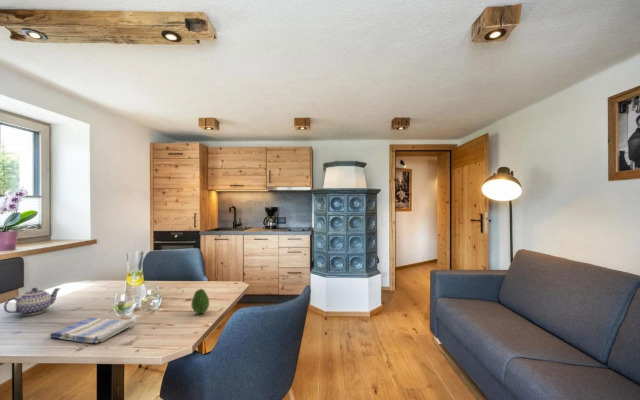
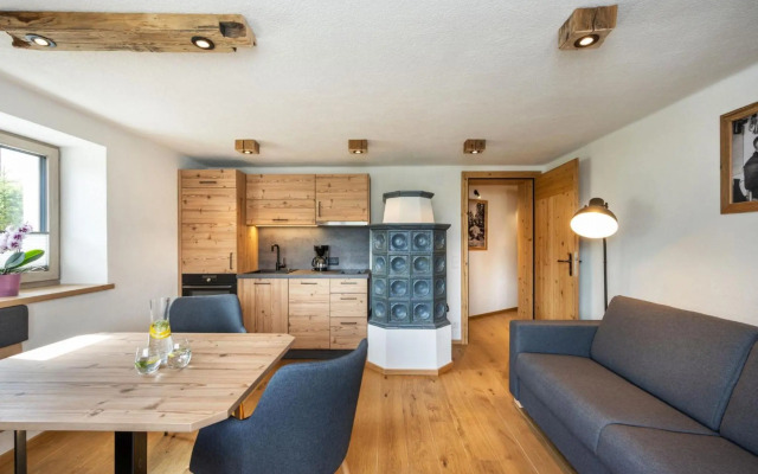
- teapot [3,287,62,316]
- dish towel [49,317,135,344]
- fruit [190,288,210,314]
